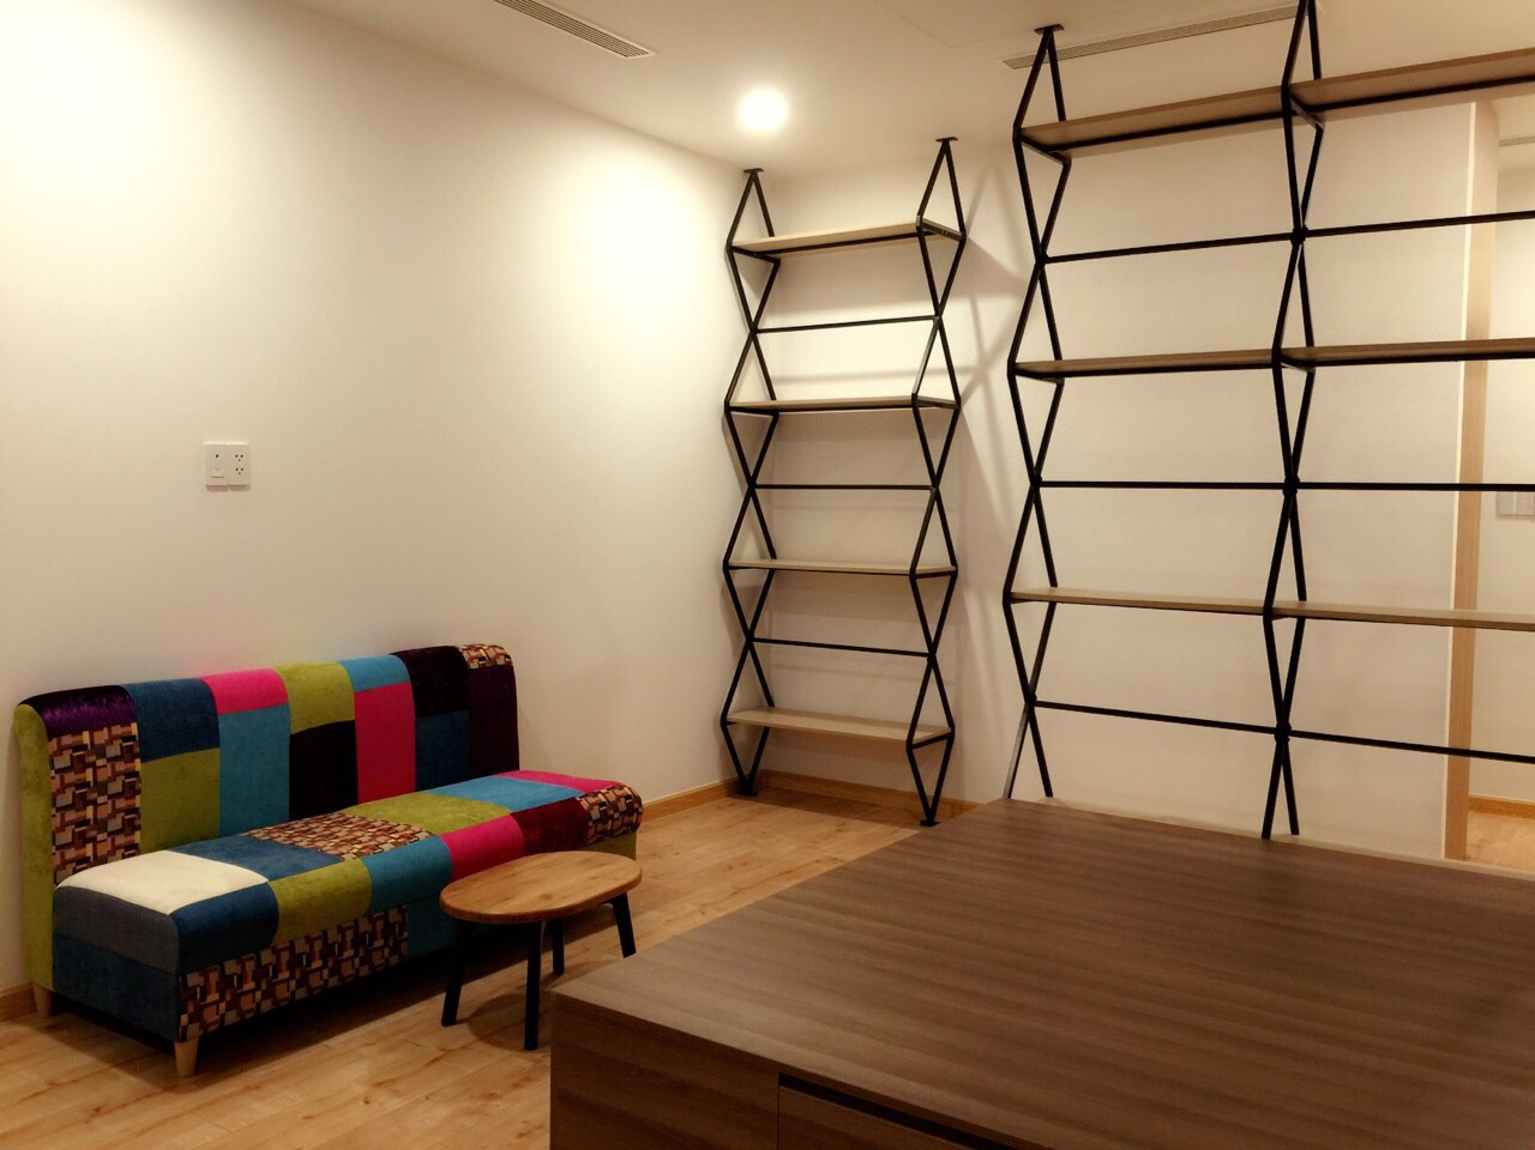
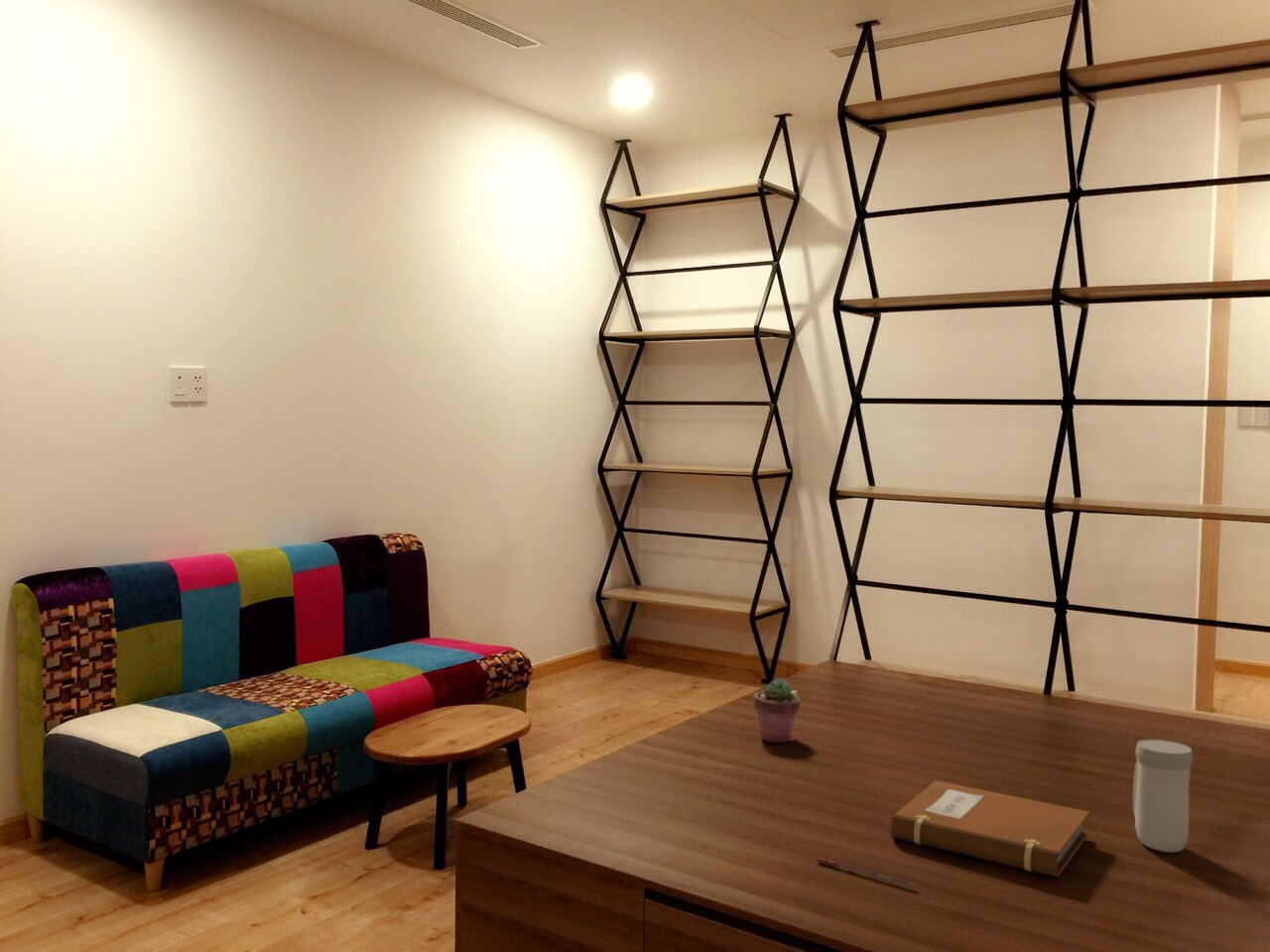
+ potted succulent [753,678,802,744]
+ pen [816,857,916,887]
+ notebook [887,779,1090,878]
+ mug [1132,738,1194,854]
